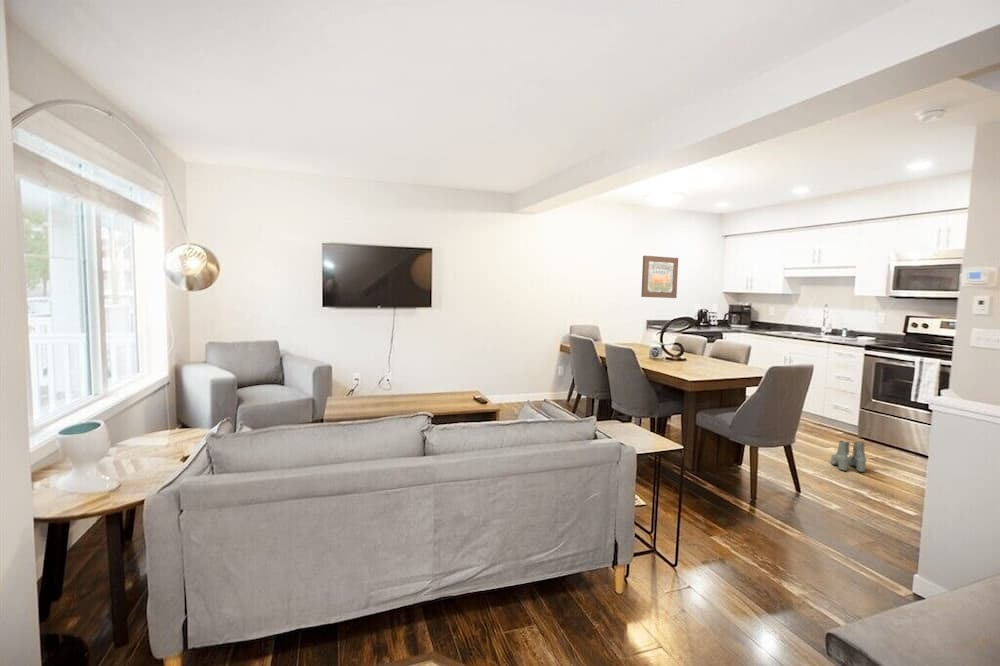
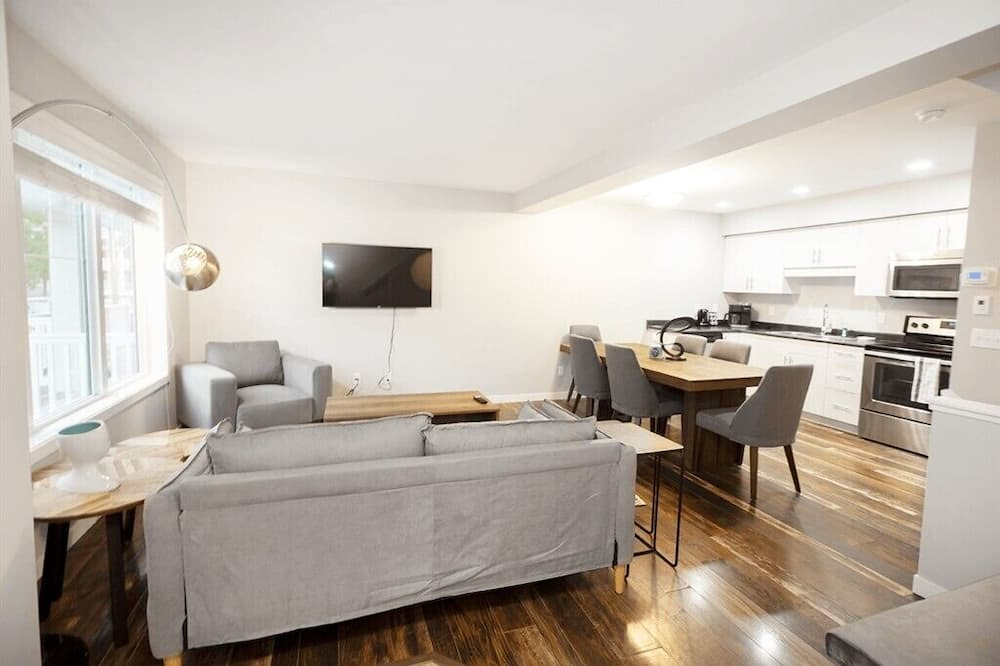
- wall art [640,255,679,299]
- boots [830,440,867,473]
